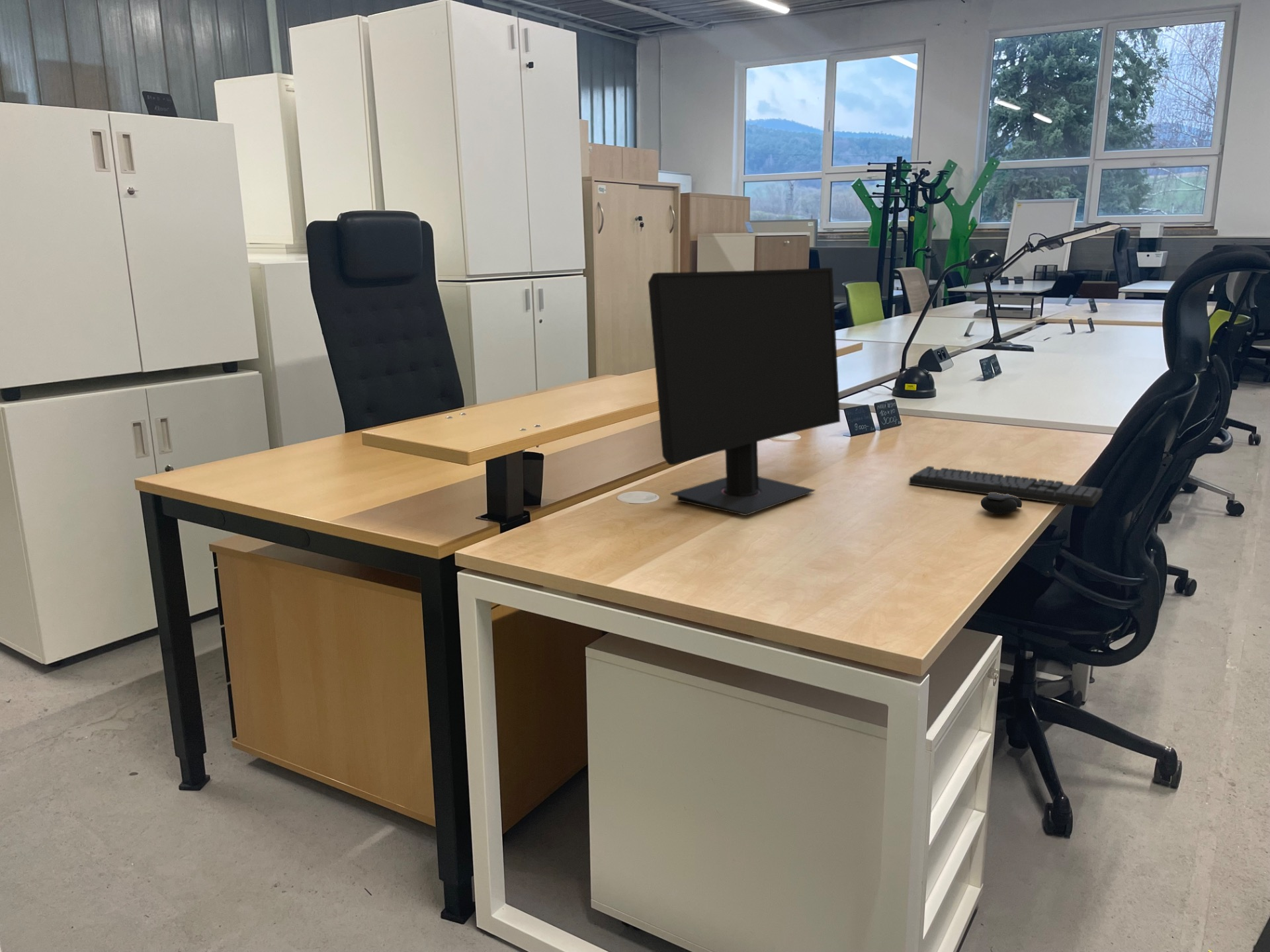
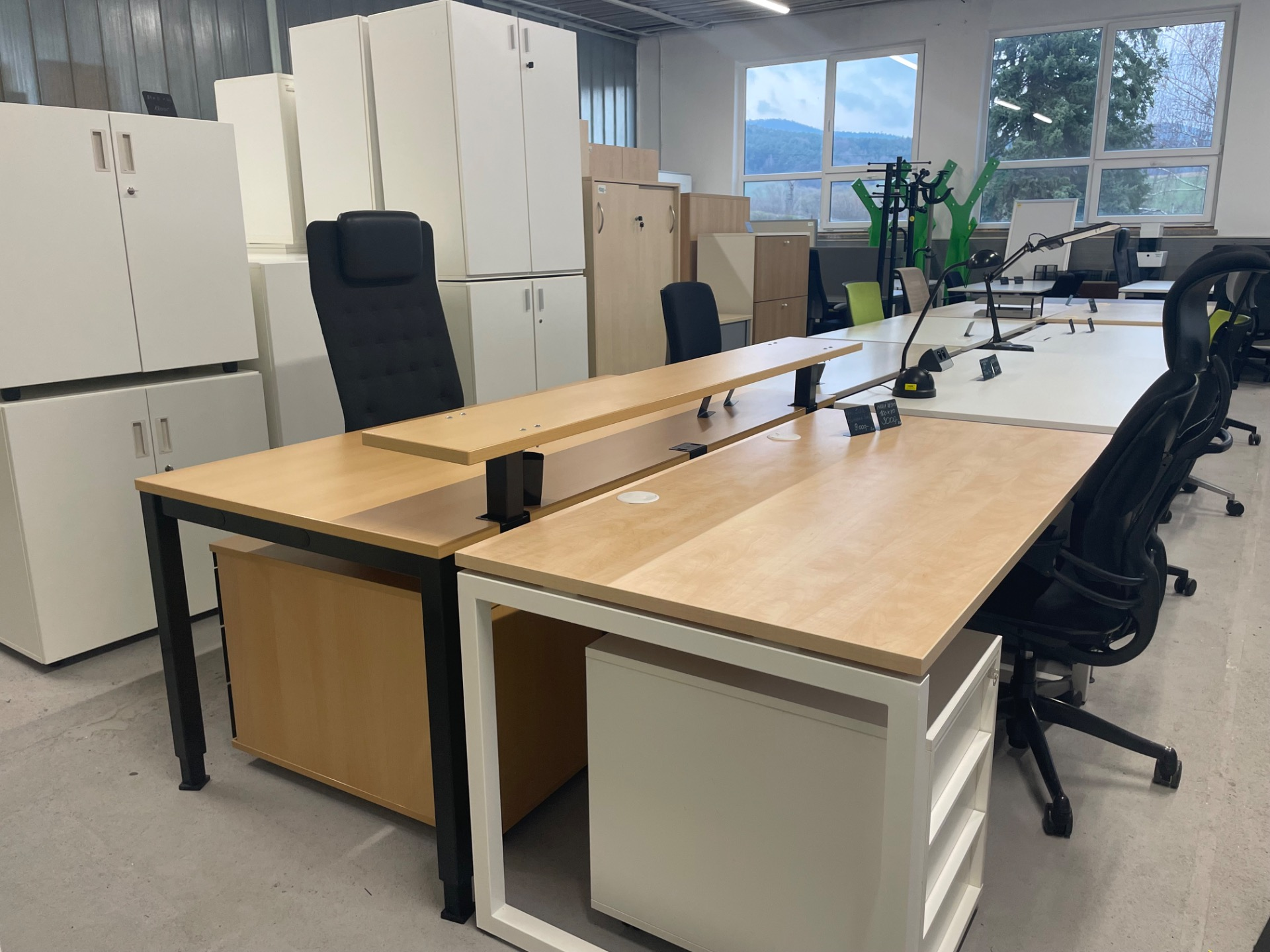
- computer mouse [980,493,1023,514]
- keyboard [908,465,1103,508]
- computer monitor [648,267,841,516]
